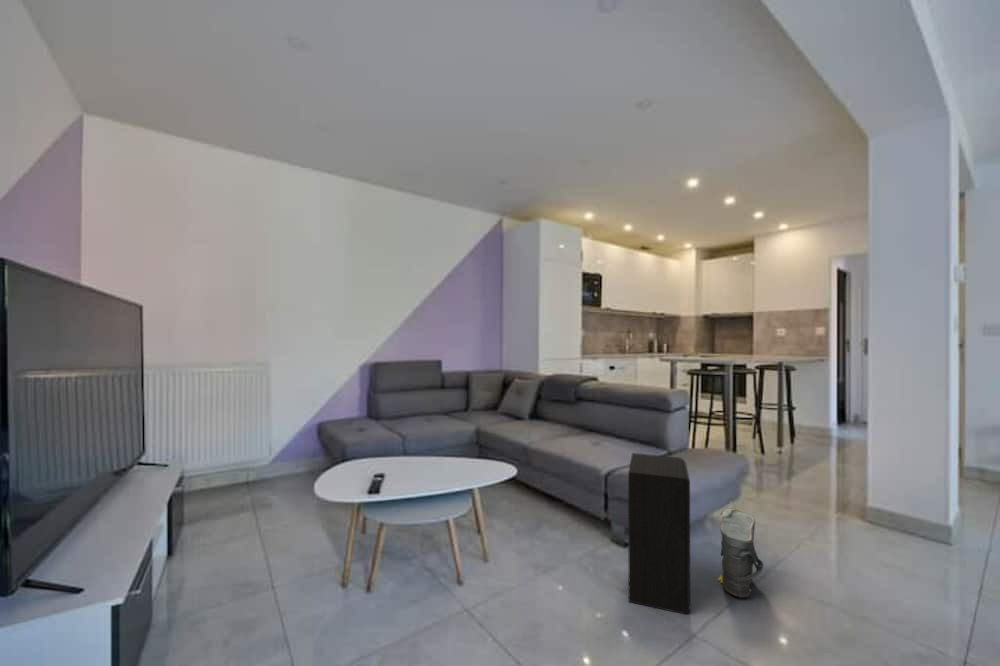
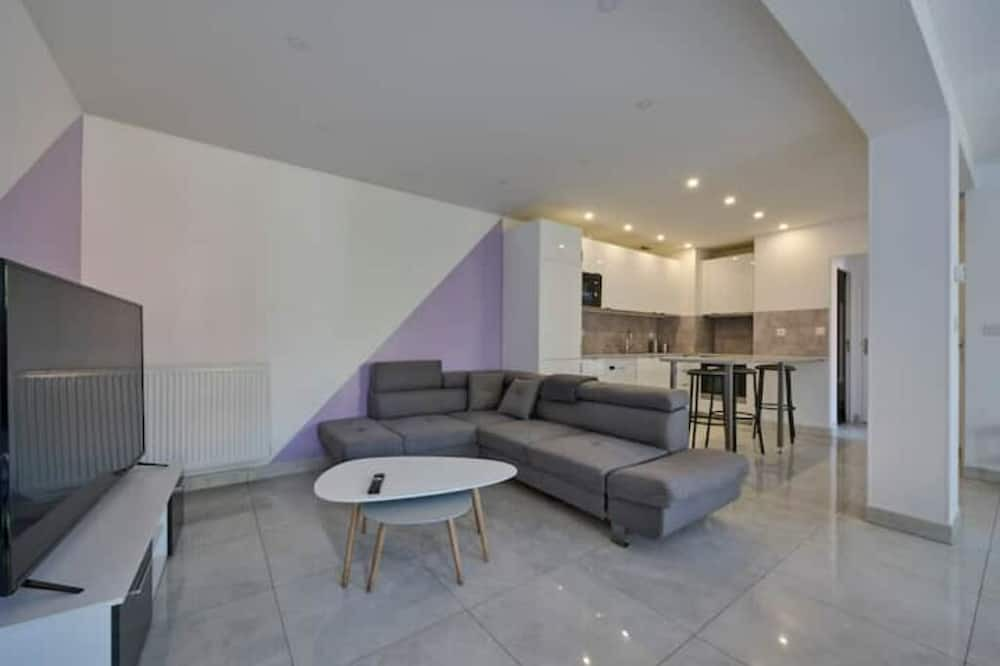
- bag [717,507,765,599]
- speaker [627,452,691,615]
